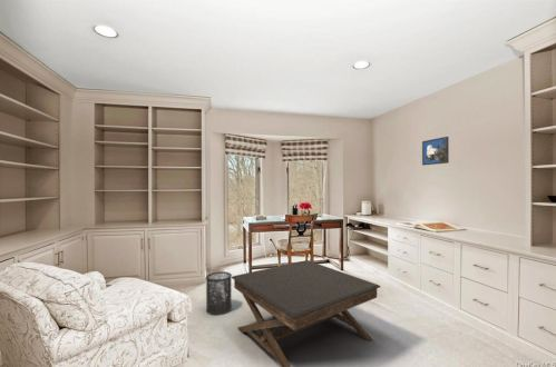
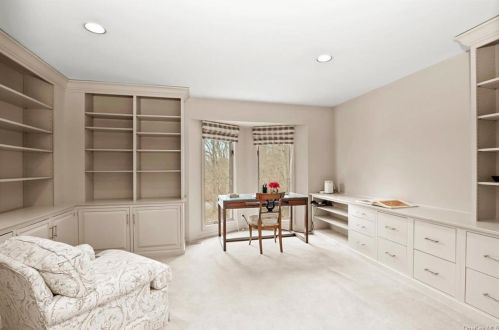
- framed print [421,136,450,166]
- coffee table [231,259,381,367]
- trash can [204,270,233,316]
